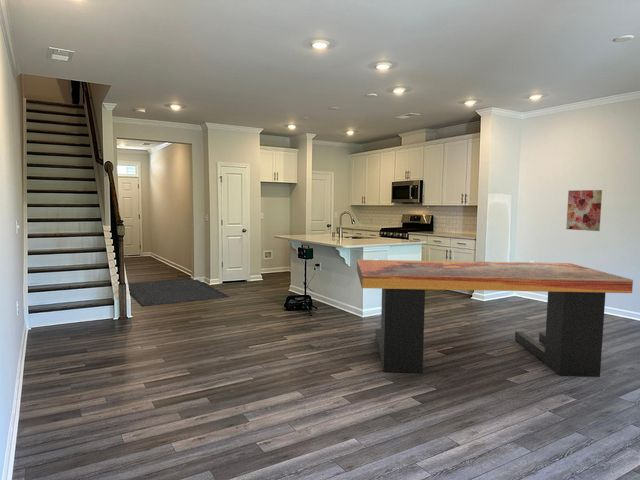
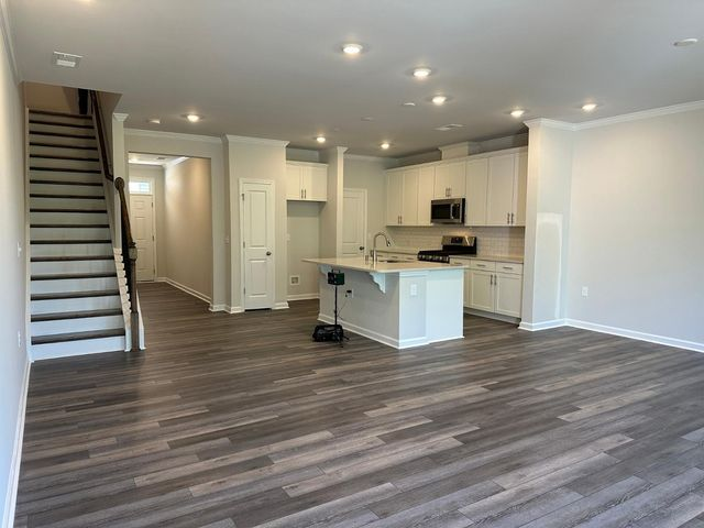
- wall art [565,189,603,232]
- rug [128,277,230,308]
- dining table [356,259,634,378]
